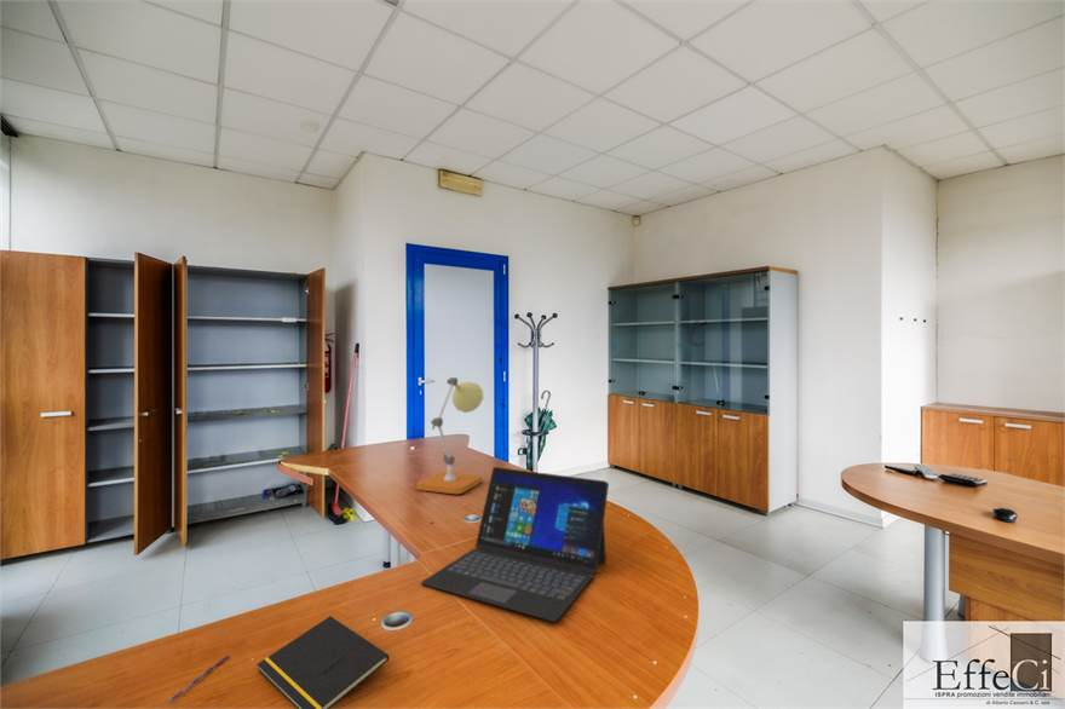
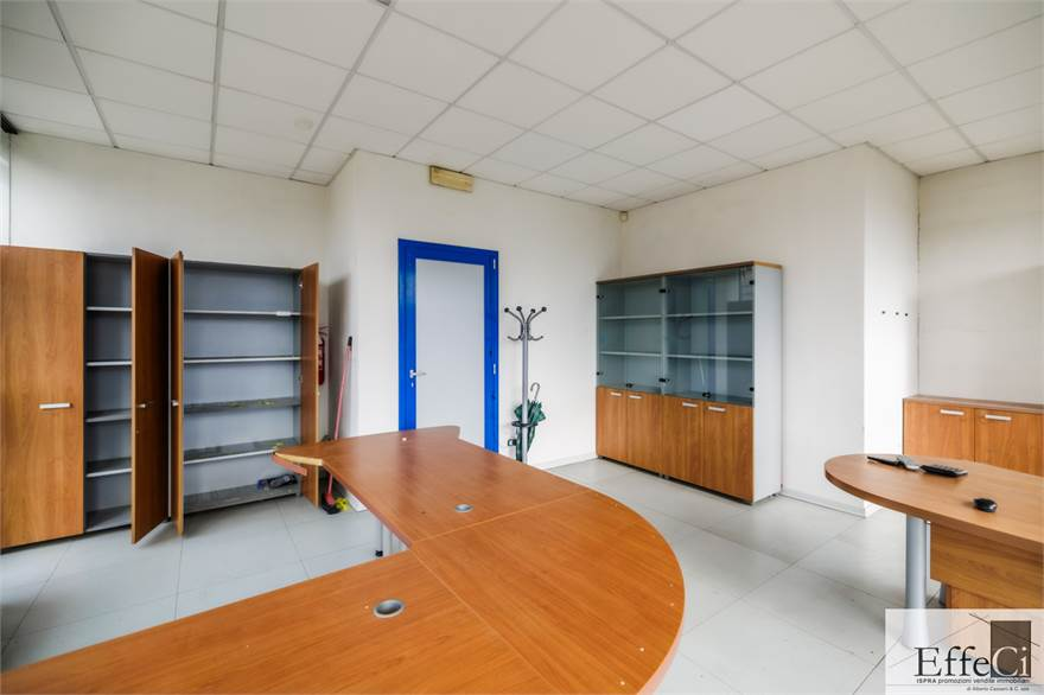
- pen [167,653,230,703]
- laptop [420,466,610,623]
- notepad [257,615,390,709]
- desk lamp [415,376,484,495]
